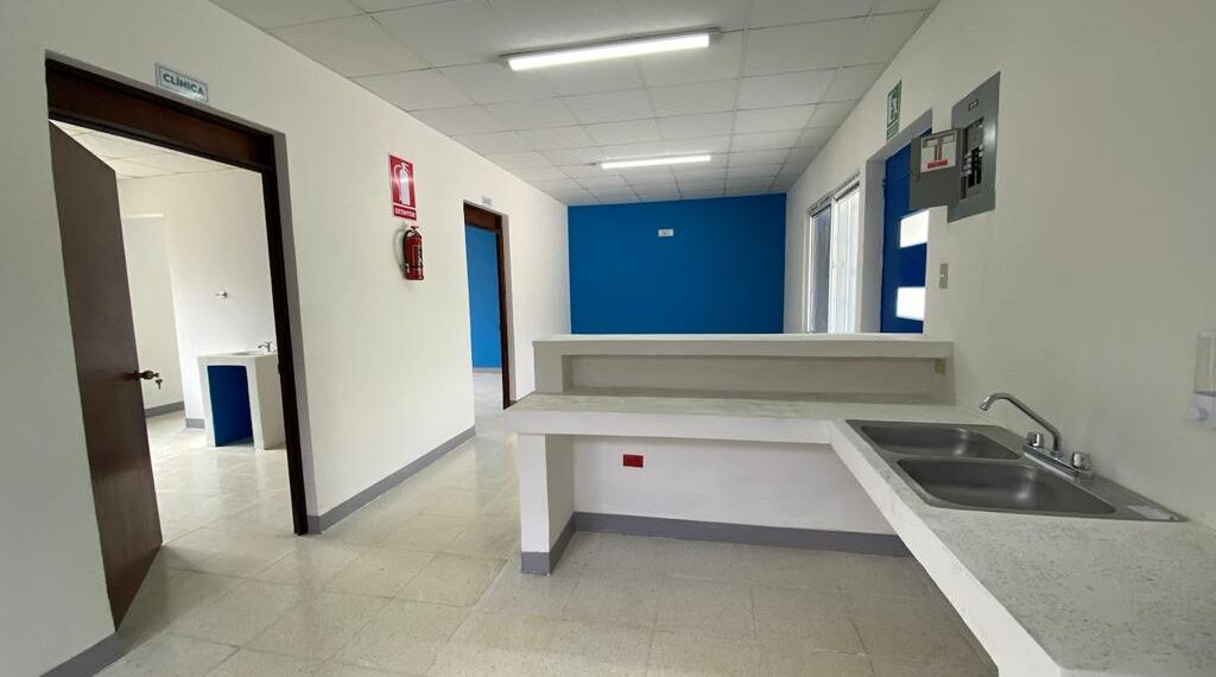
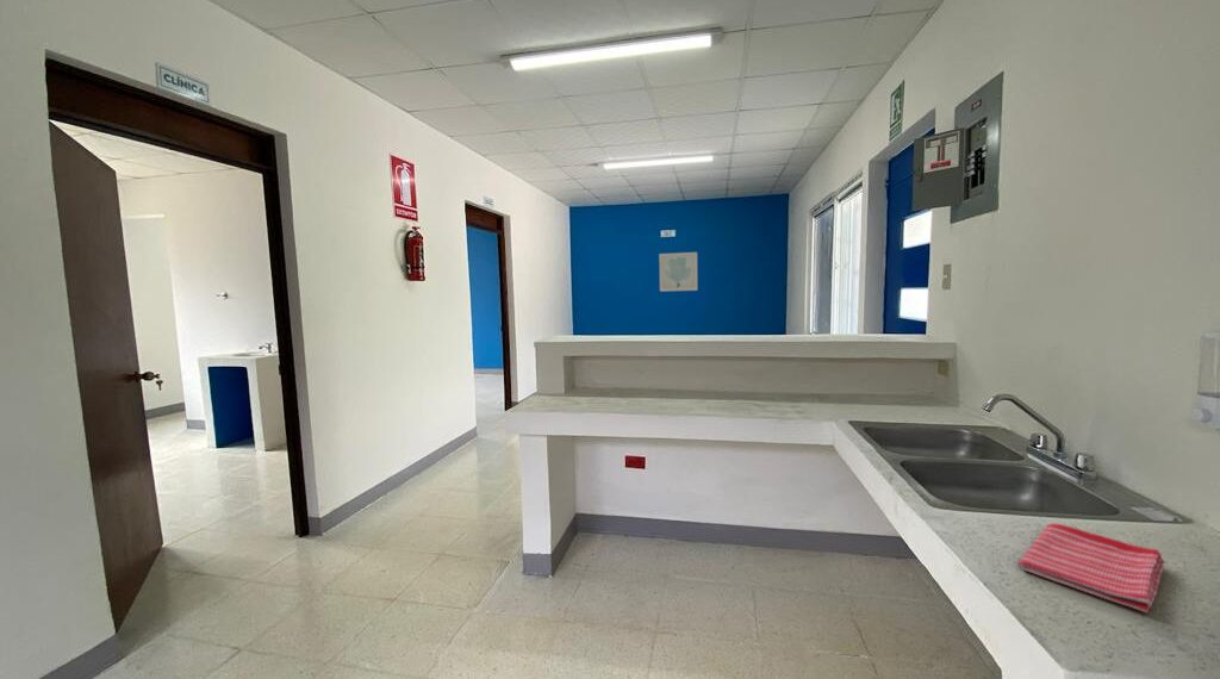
+ wall art [658,251,698,293]
+ dish towel [1017,523,1165,613]
